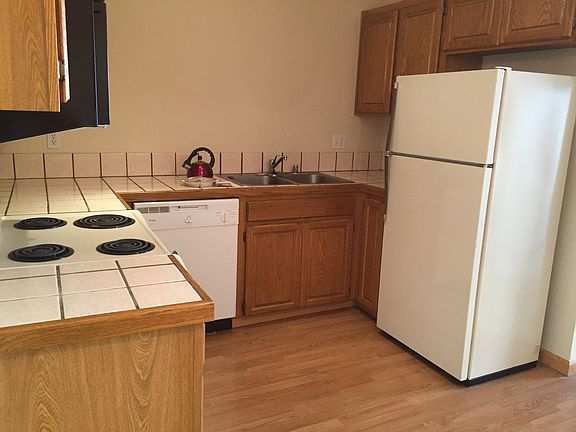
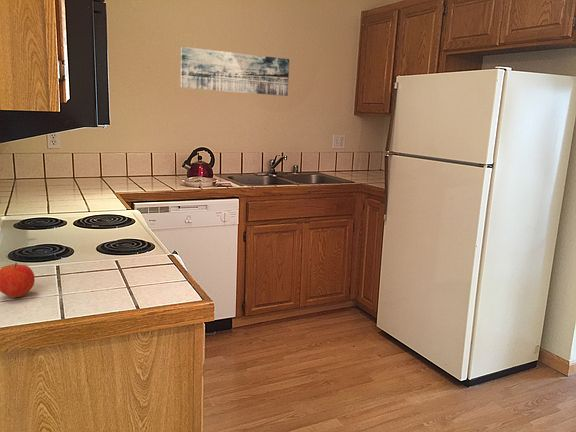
+ apple [0,262,36,299]
+ wall art [180,46,290,97]
